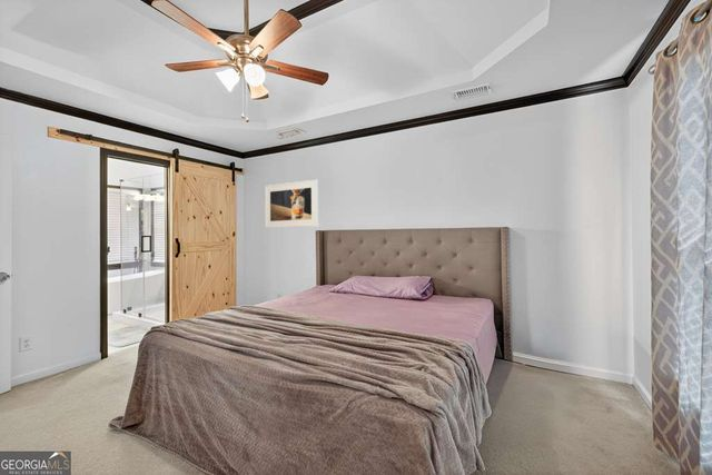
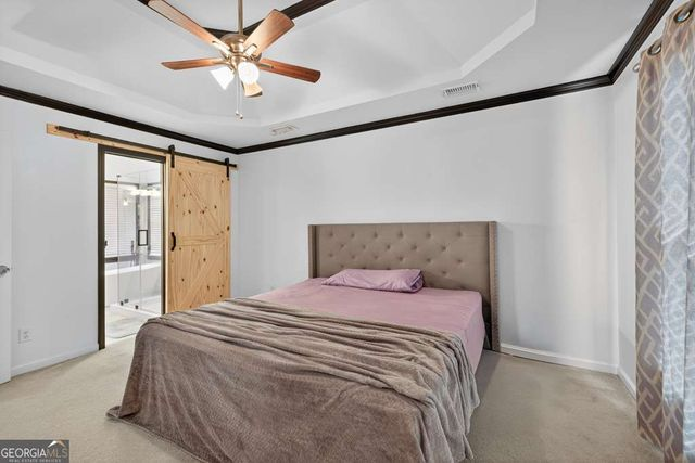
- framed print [264,179,319,229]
